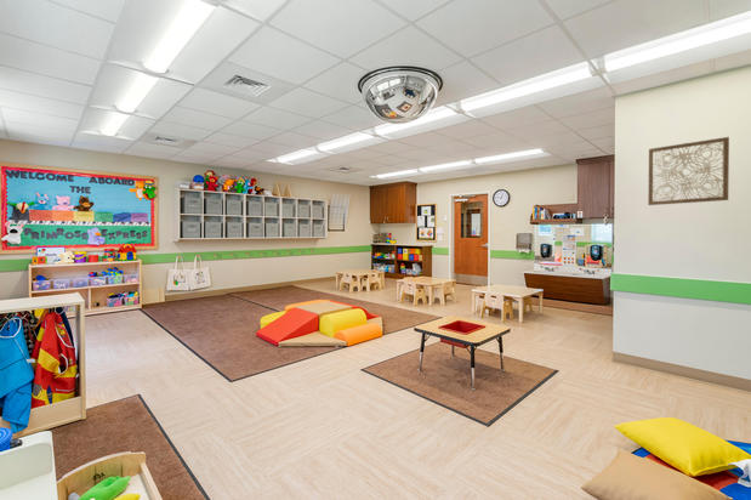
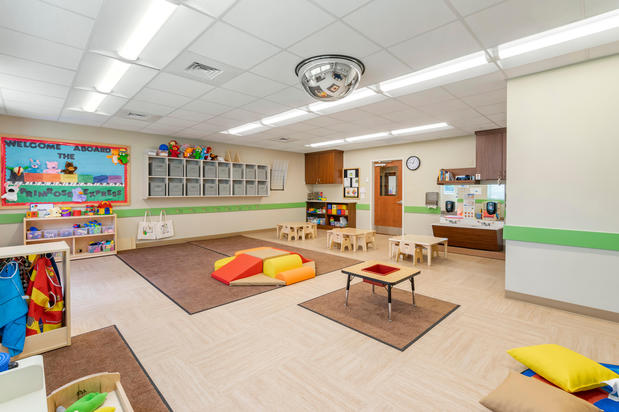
- wall art [647,136,730,206]
